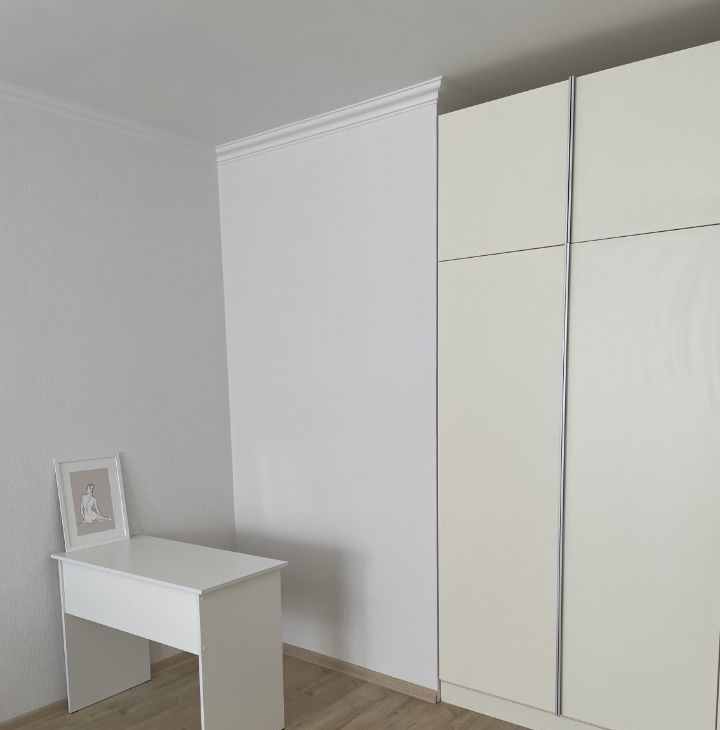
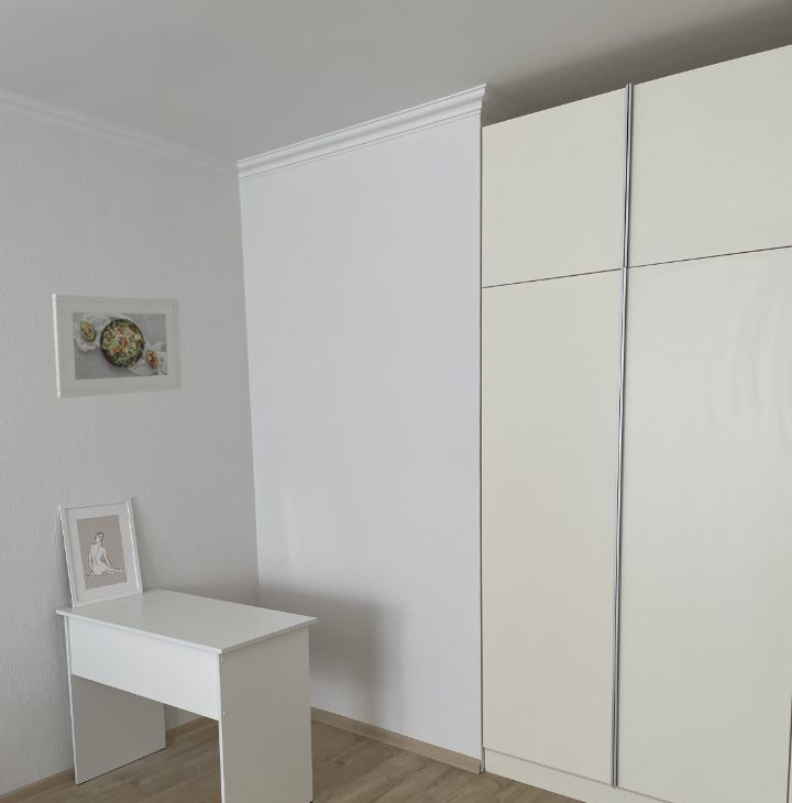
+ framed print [52,293,183,399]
